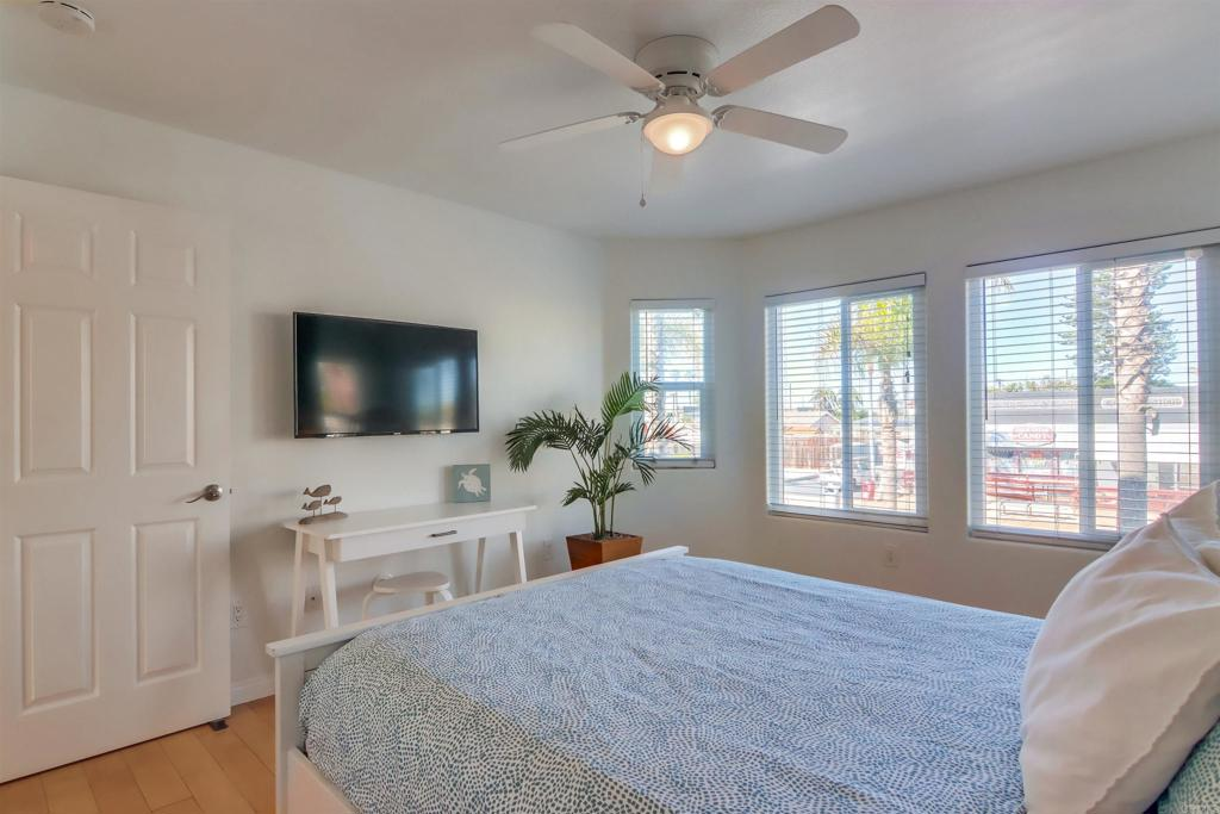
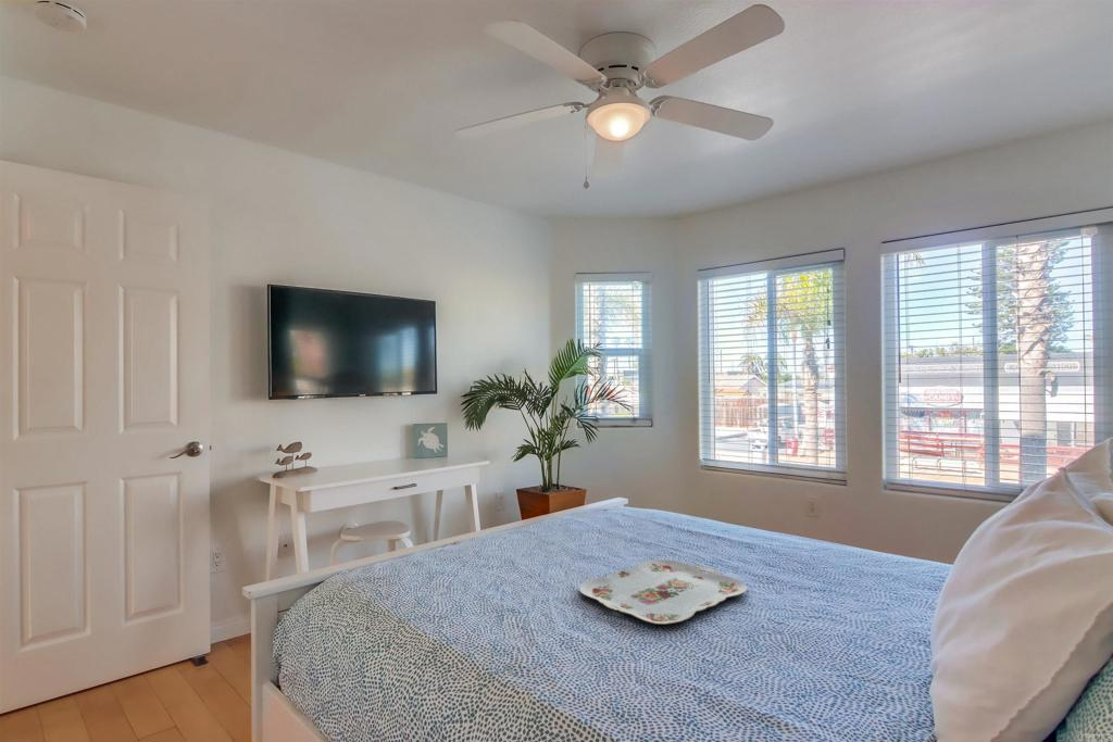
+ serving tray [578,558,749,626]
